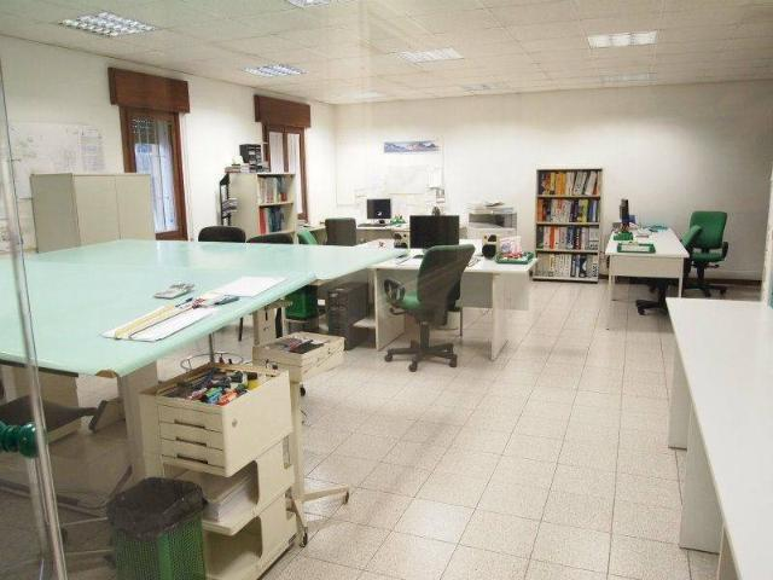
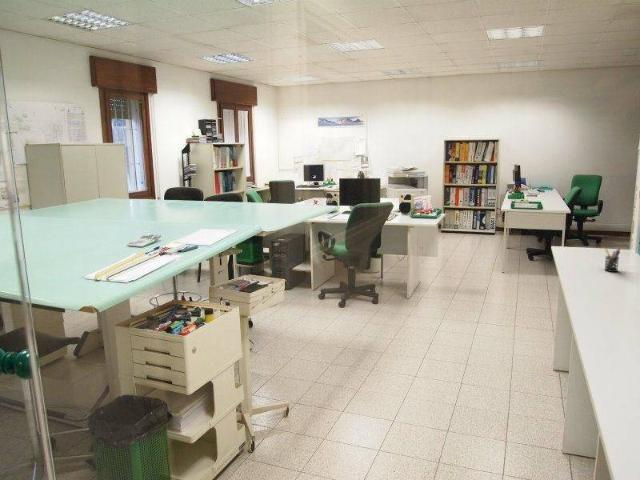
+ pen holder [603,247,621,273]
